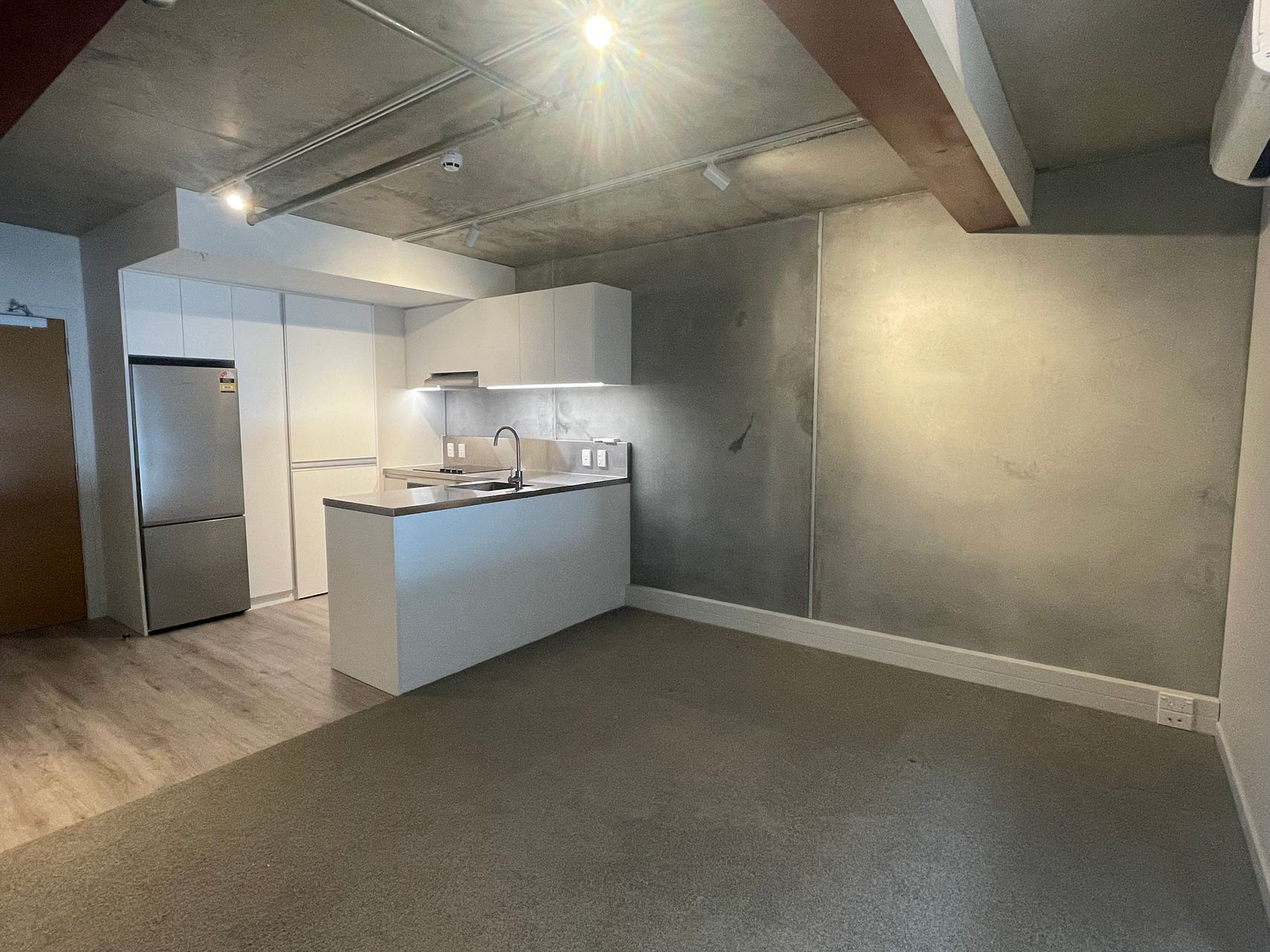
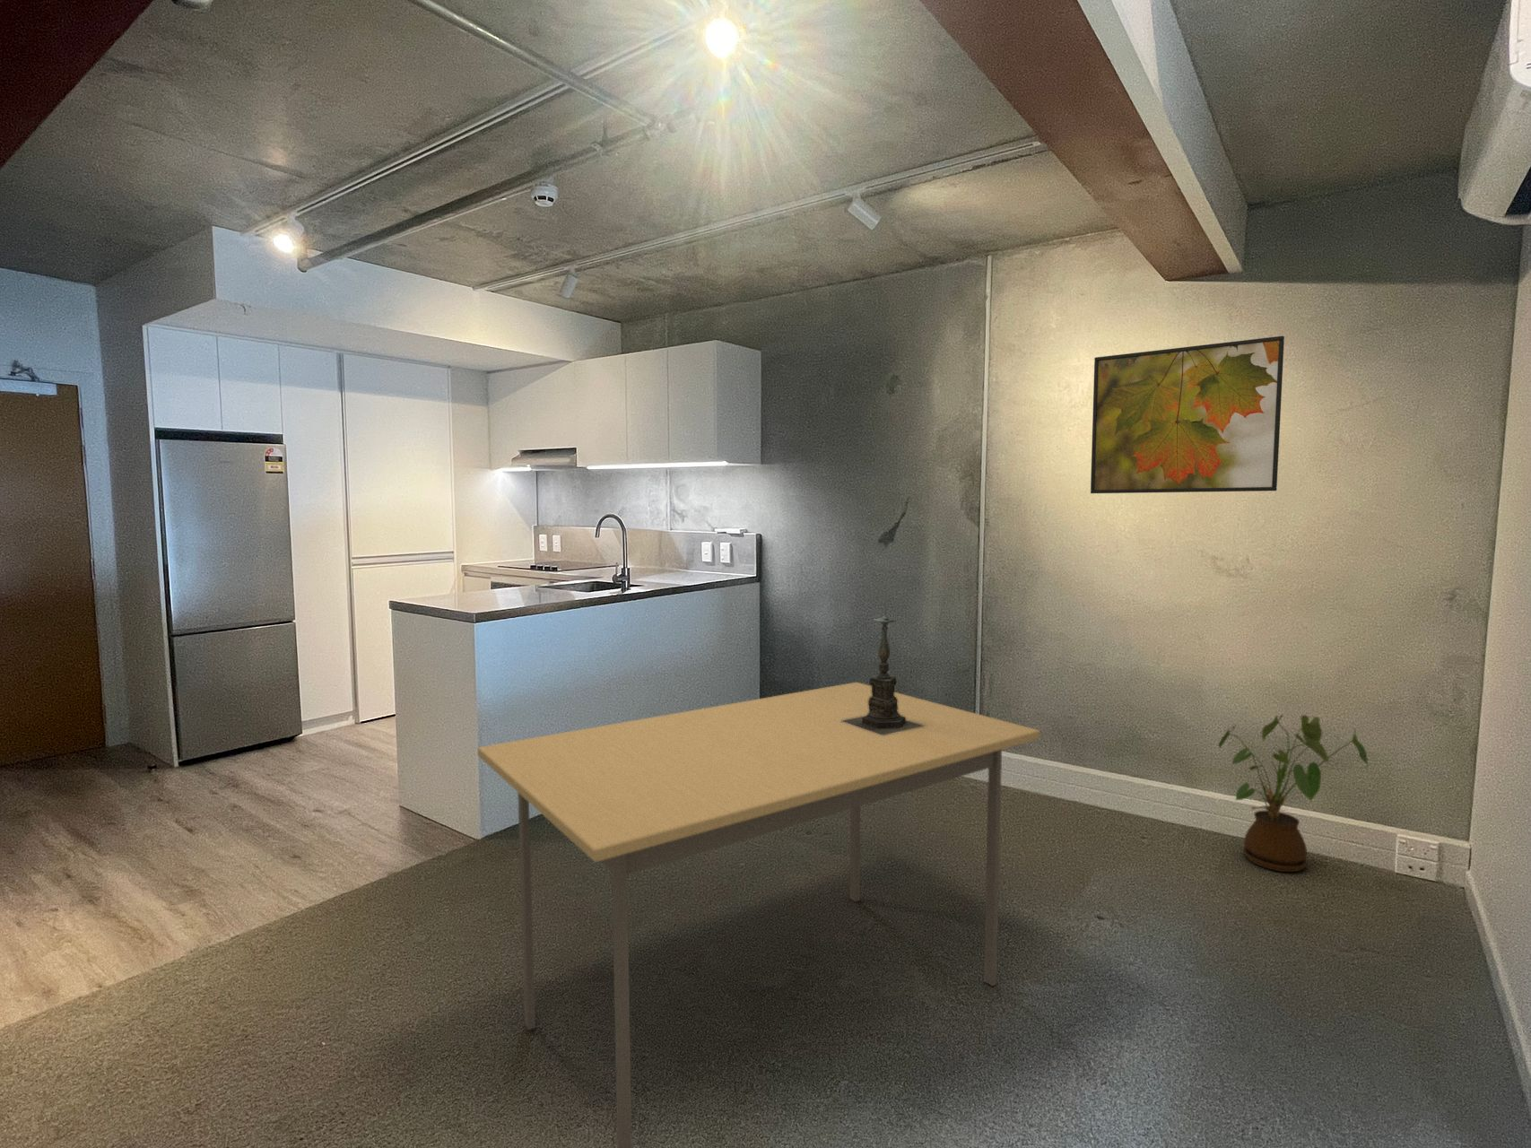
+ candle holder [839,601,923,736]
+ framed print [1090,335,1285,494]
+ dining table [477,681,1040,1148]
+ house plant [1218,714,1368,873]
